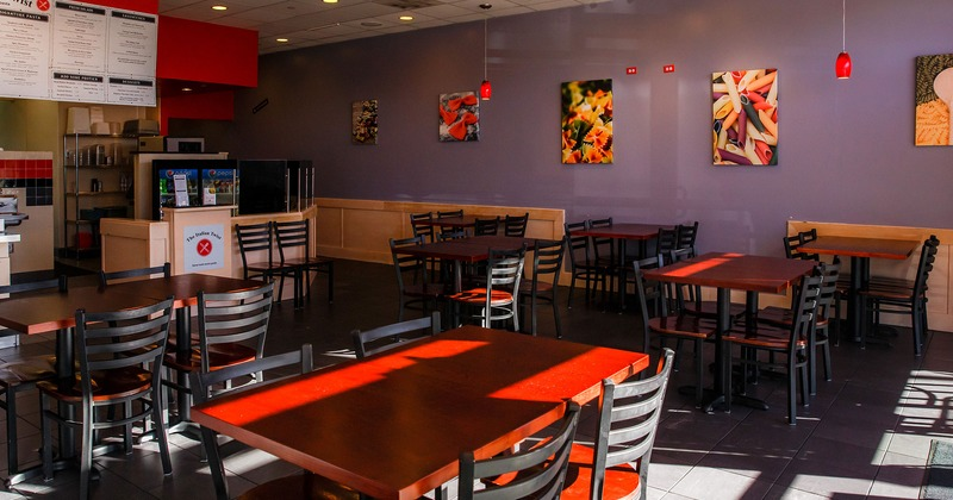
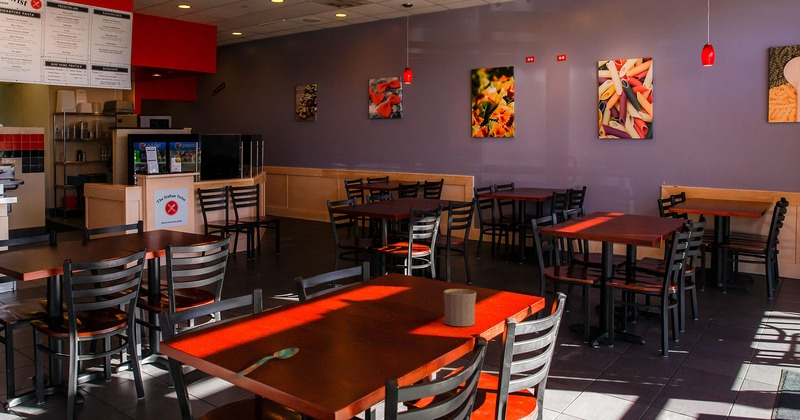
+ spoon [234,347,300,377]
+ cup [443,288,477,327]
